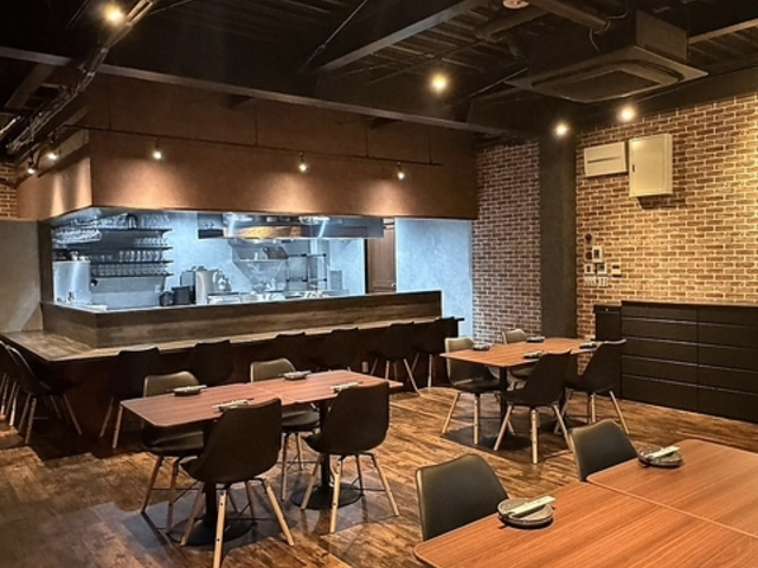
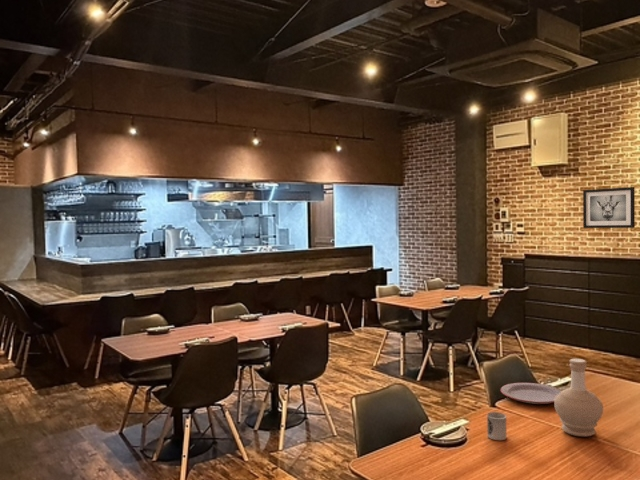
+ wall art [582,186,636,229]
+ plate [500,382,562,405]
+ bottle [553,358,604,438]
+ cup [486,411,508,441]
